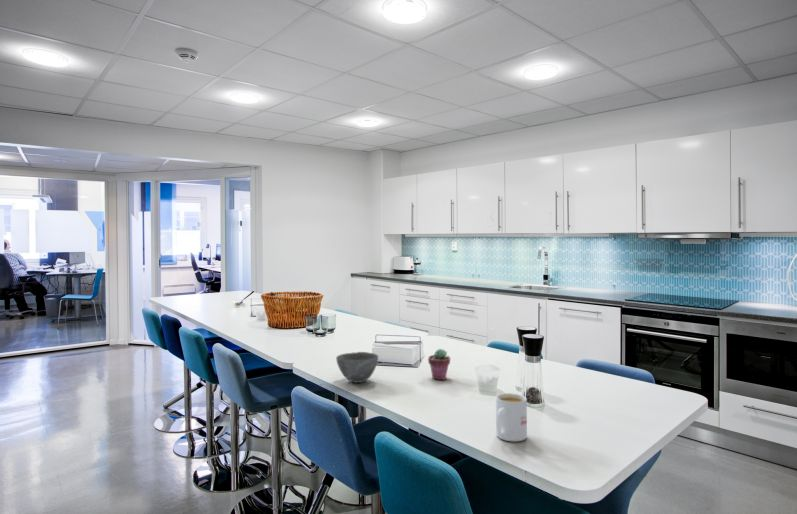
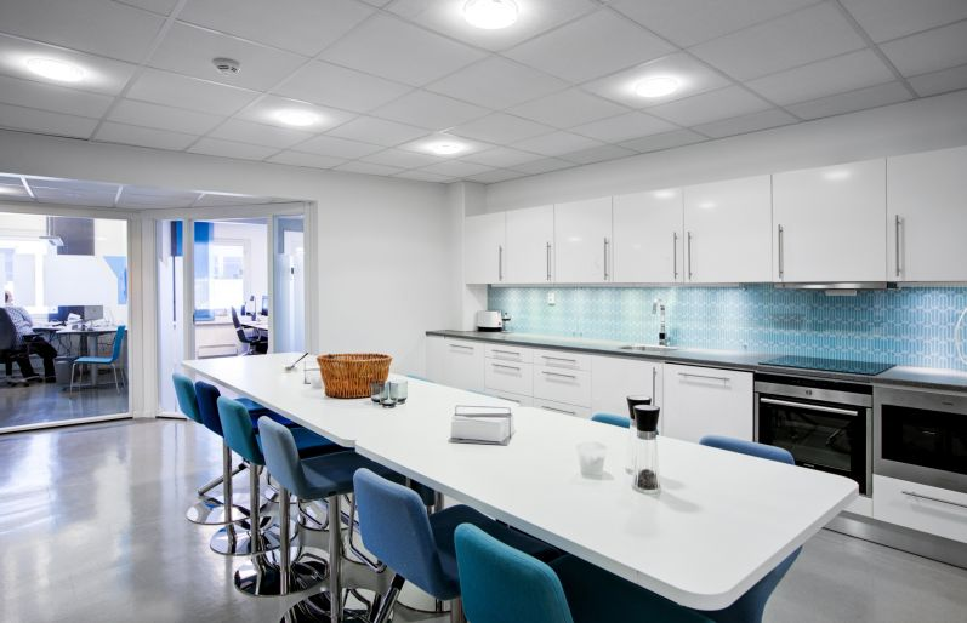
- mug [495,392,528,443]
- potted succulent [427,348,451,381]
- bowl [335,351,379,384]
